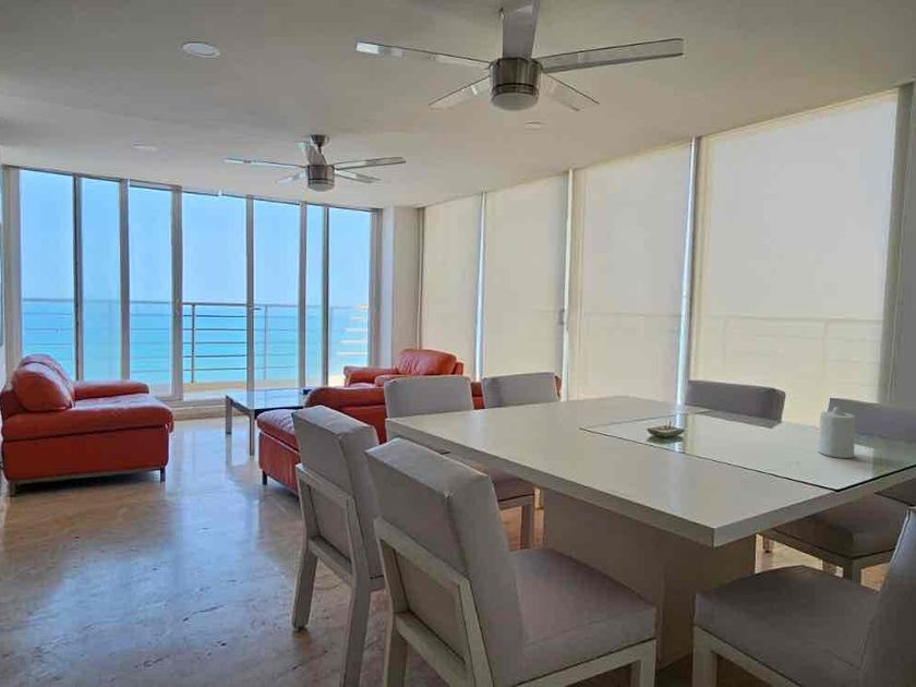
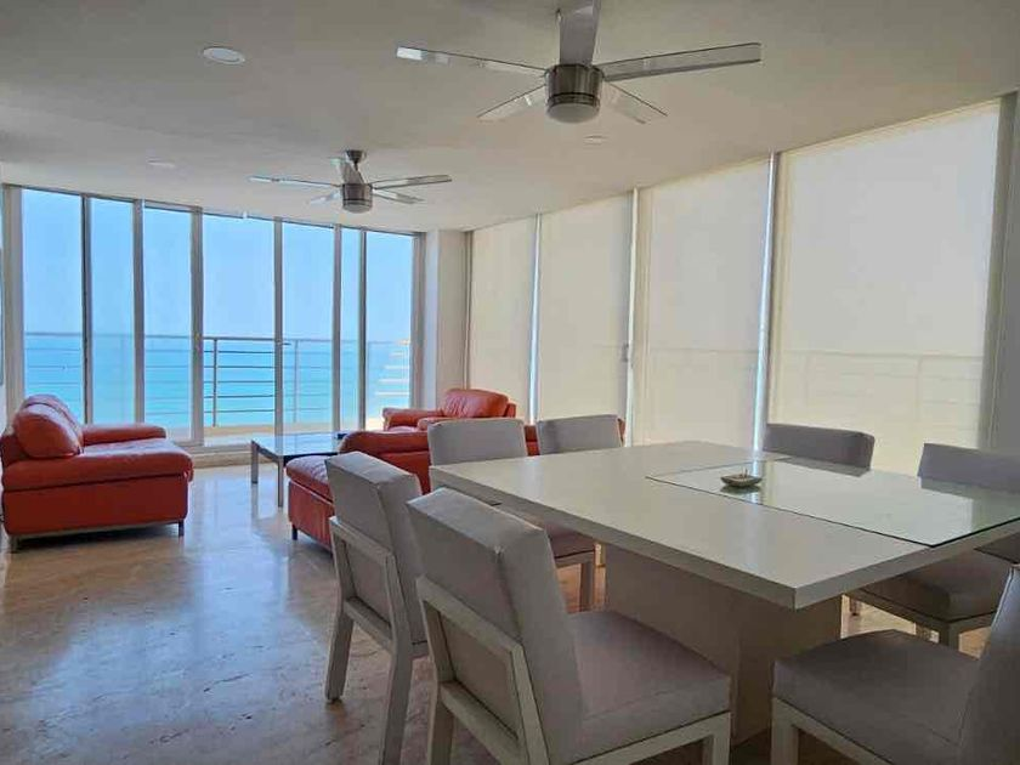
- candle [817,406,857,459]
